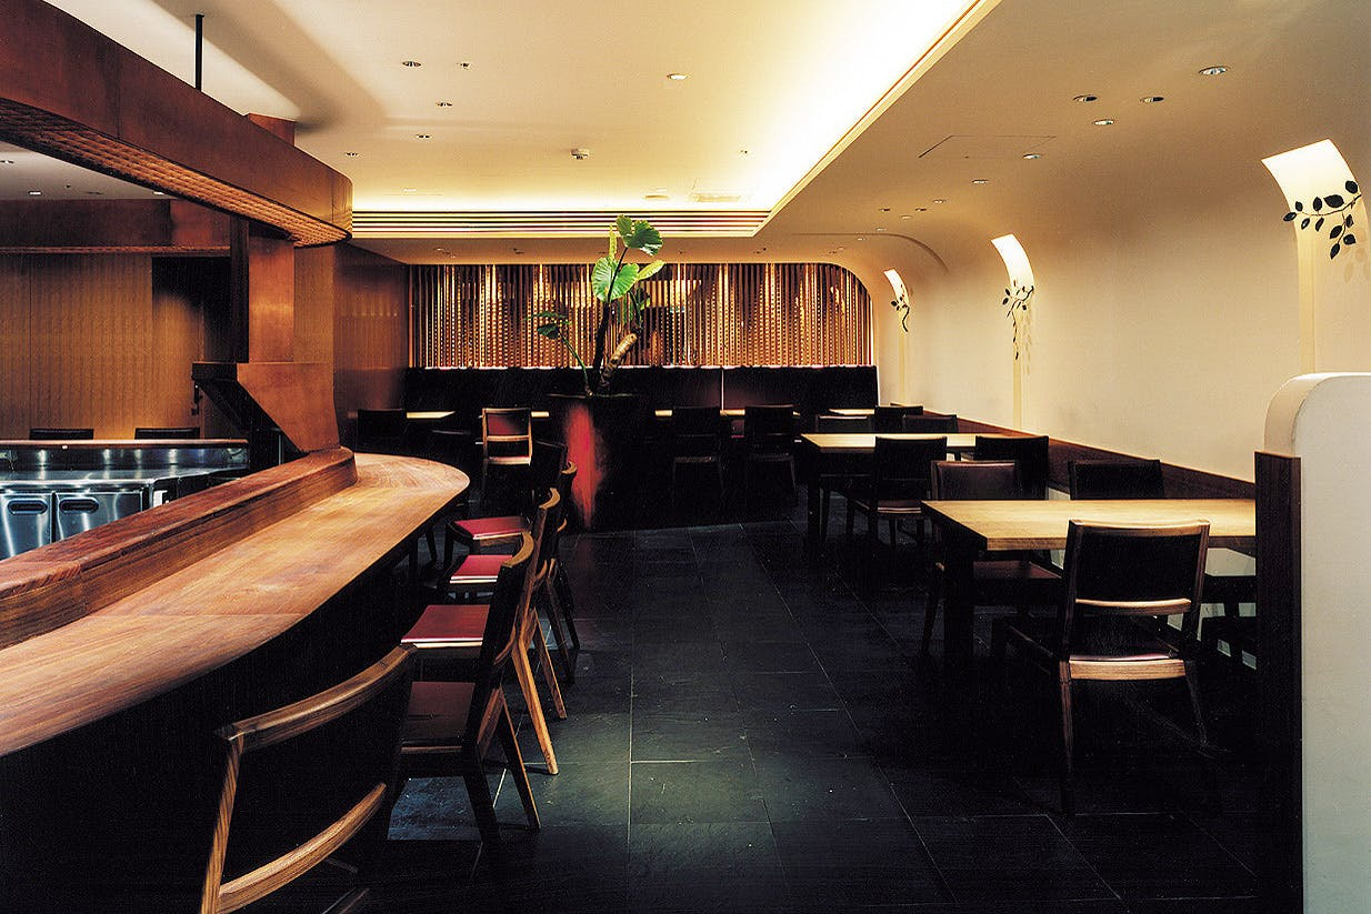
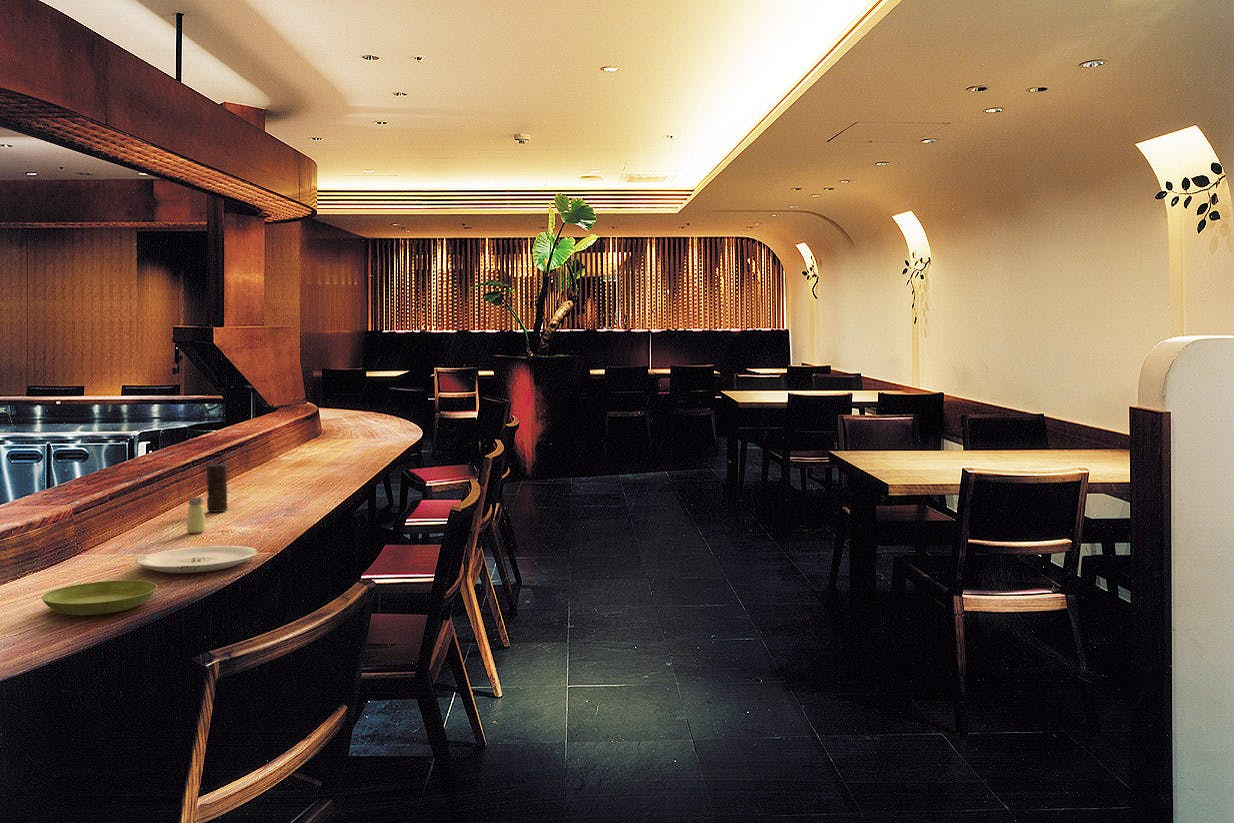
+ saltshaker [186,496,207,534]
+ plate [135,545,259,574]
+ saucer [41,579,158,616]
+ candle [205,463,229,513]
